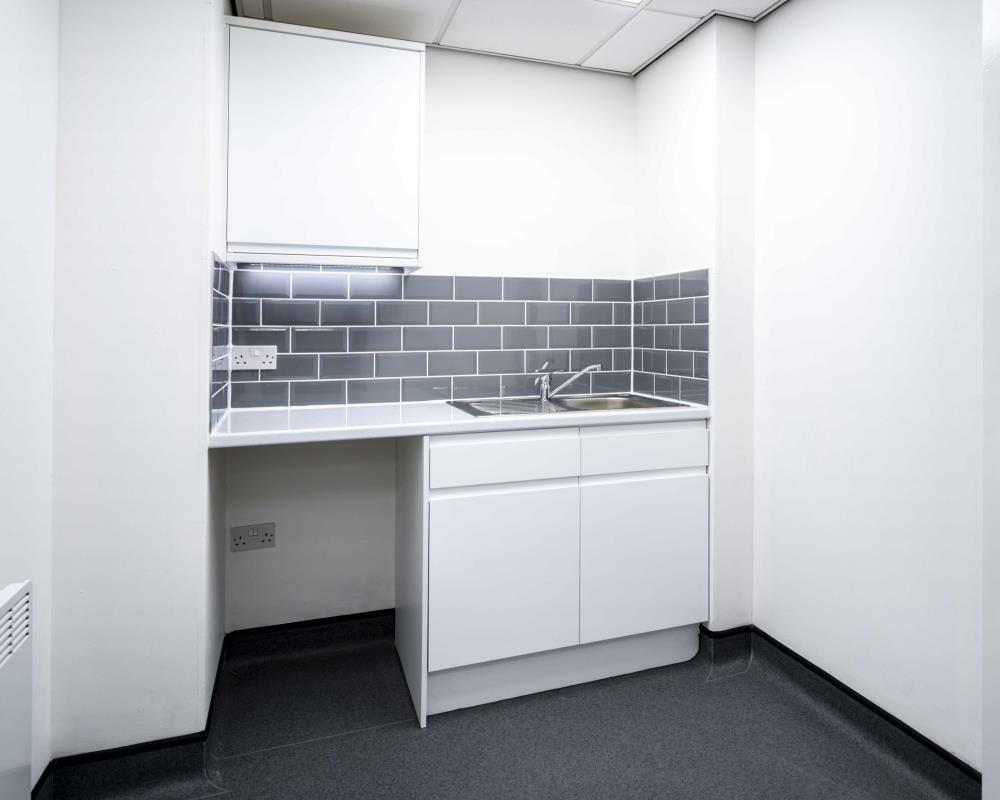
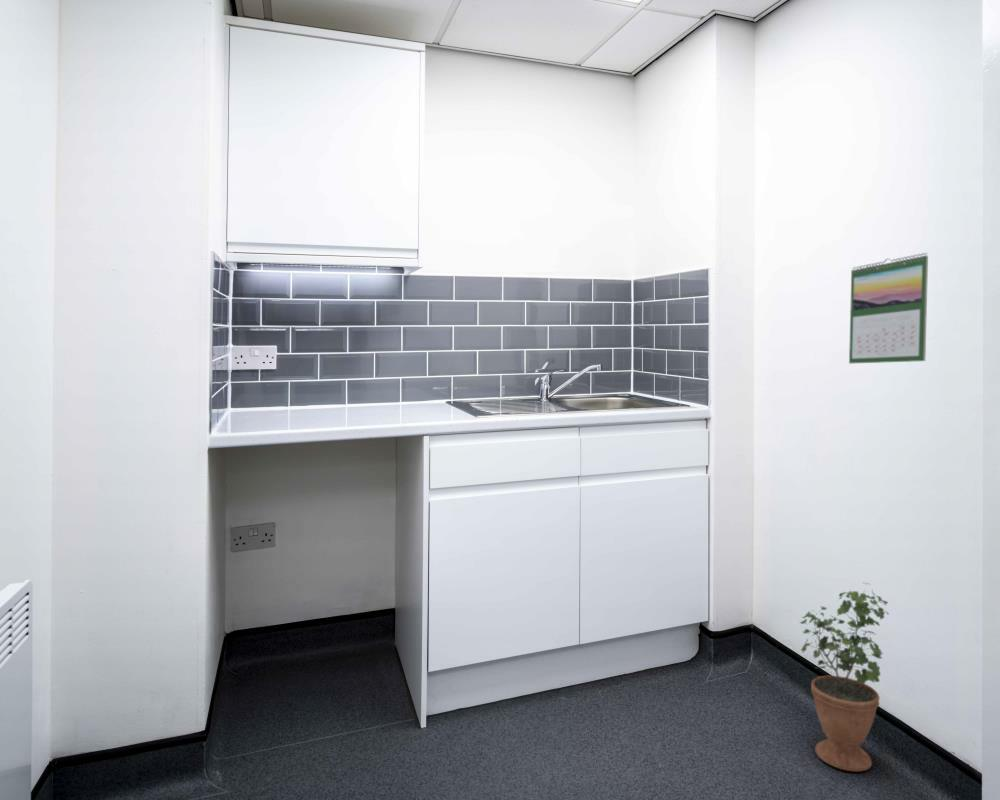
+ potted plant [799,581,890,772]
+ calendar [848,252,929,365]
